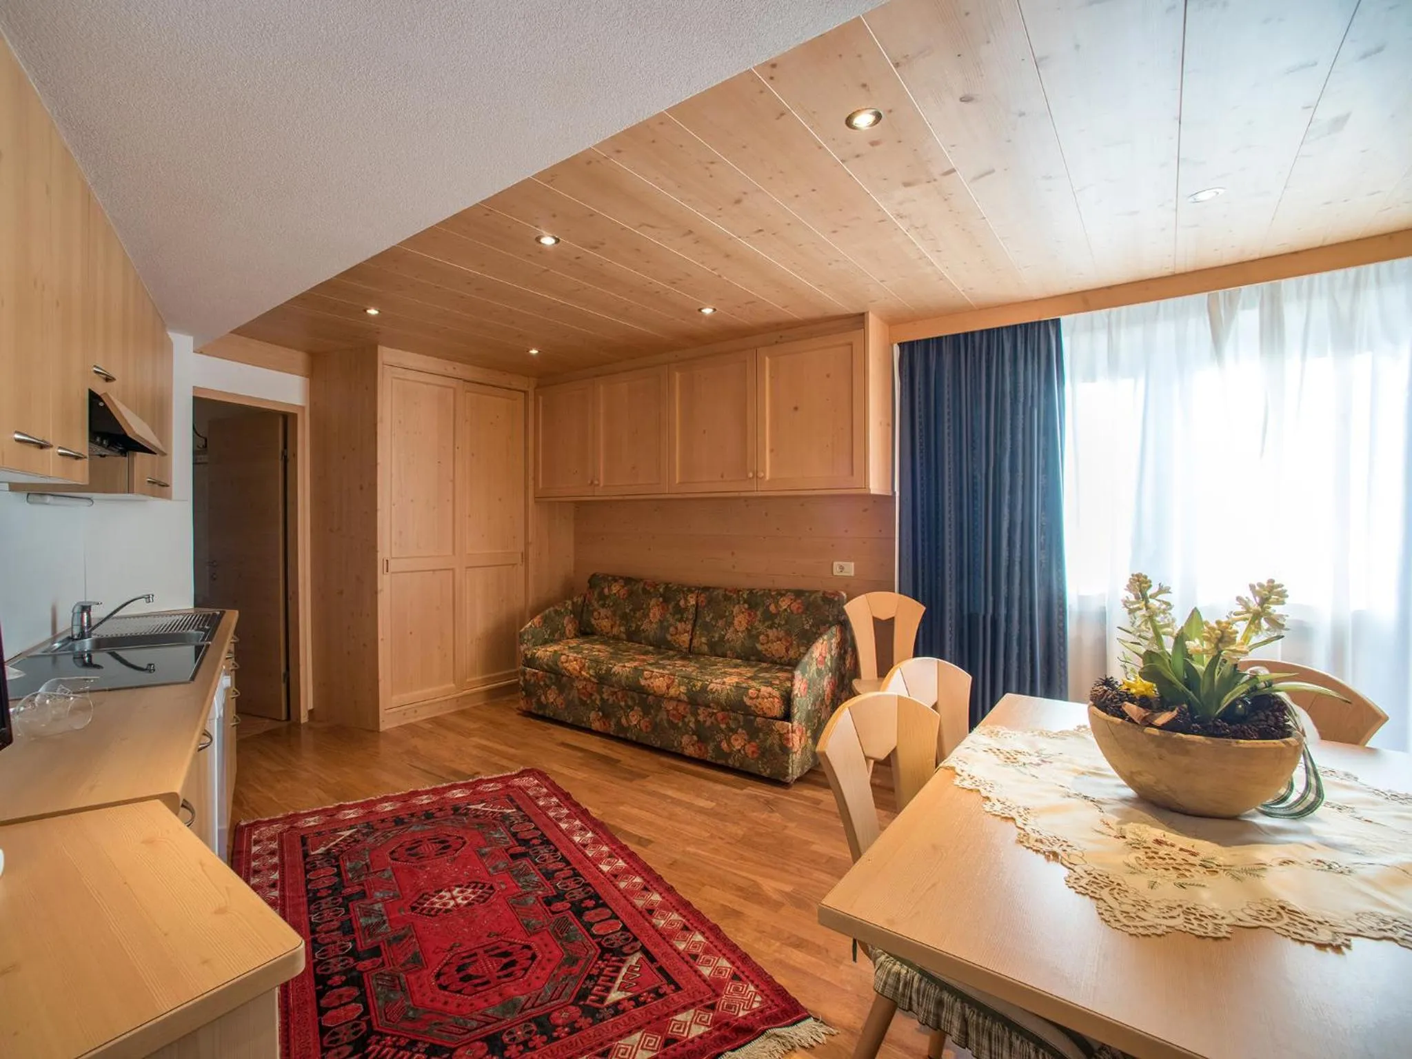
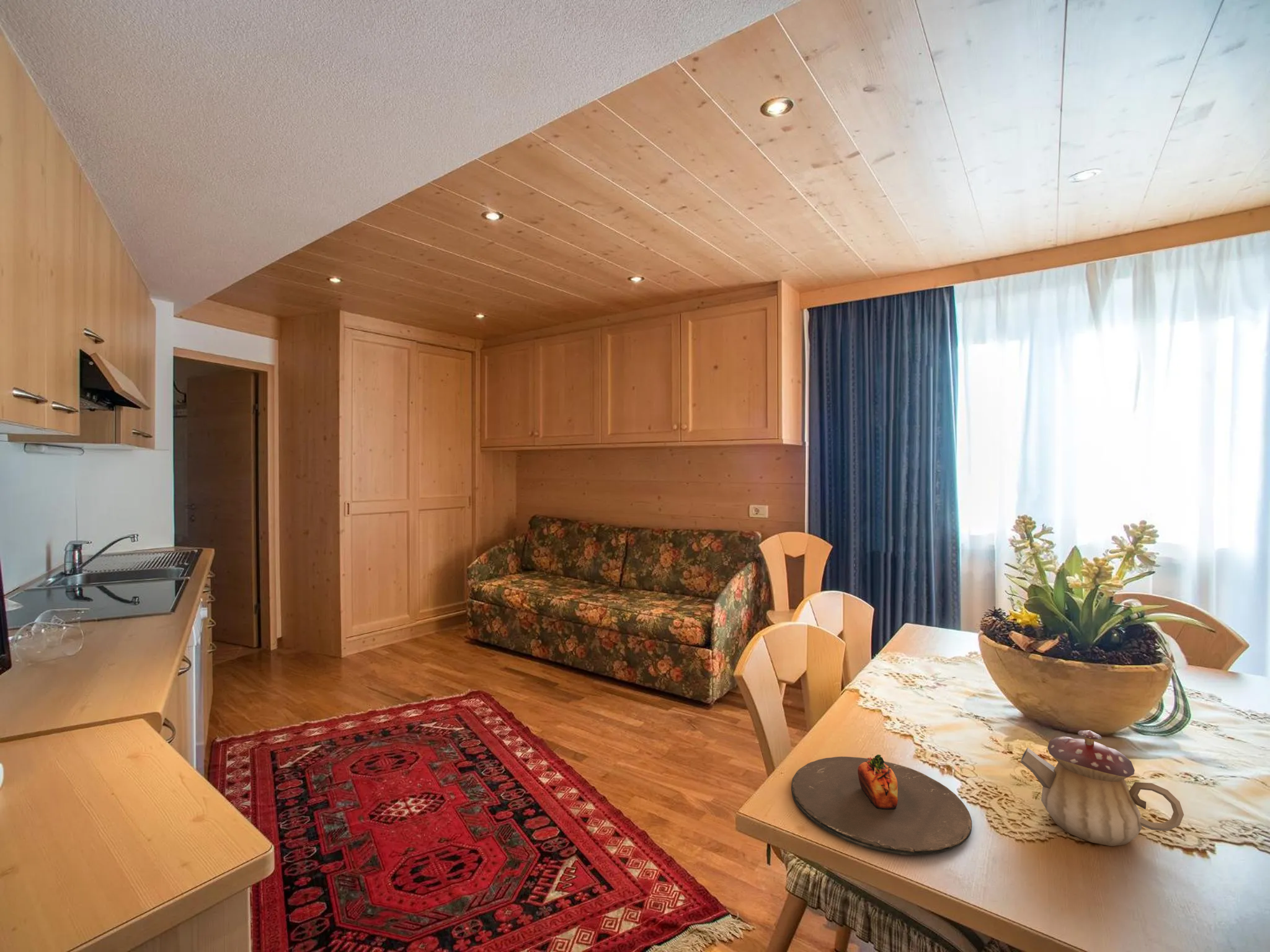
+ teapot [1019,729,1184,847]
+ plate [791,754,972,856]
